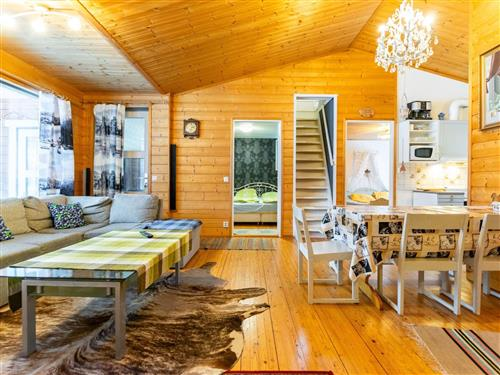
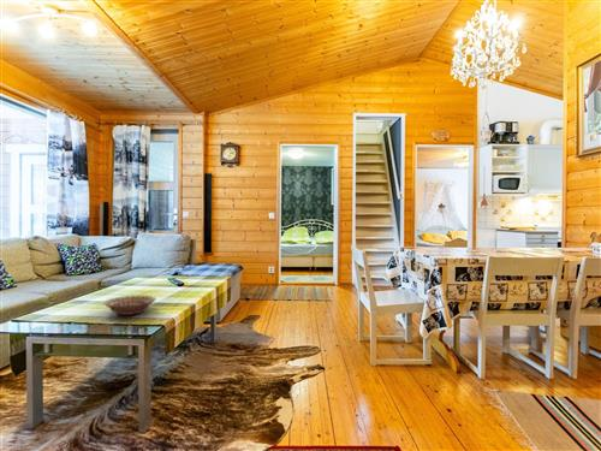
+ decorative bowl [102,295,157,316]
